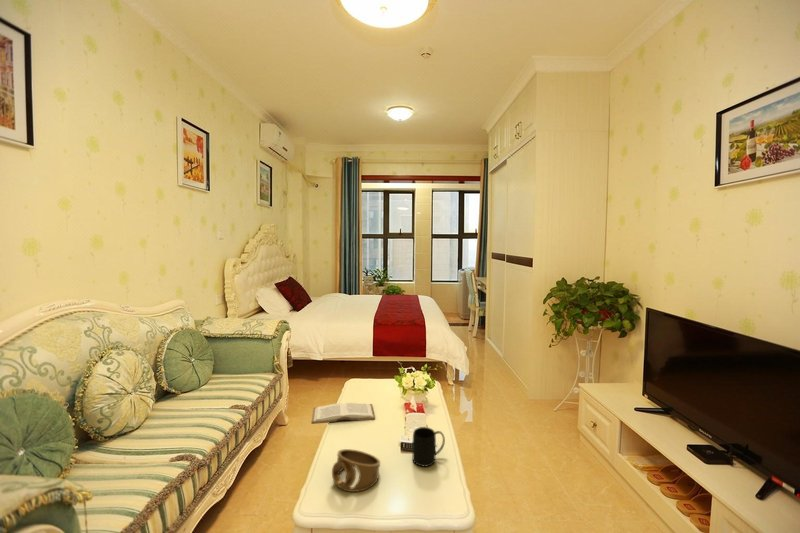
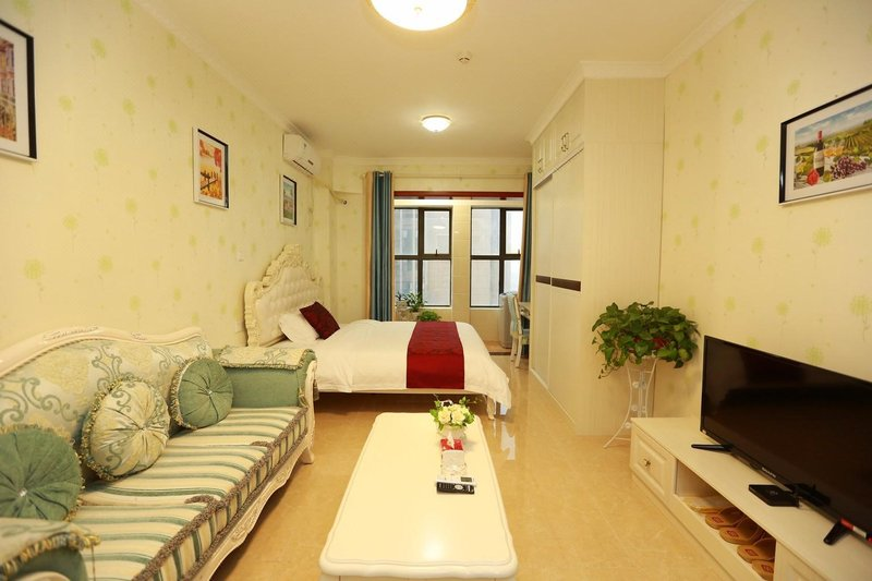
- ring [331,448,381,493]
- book [310,402,376,425]
- mug [411,426,446,468]
